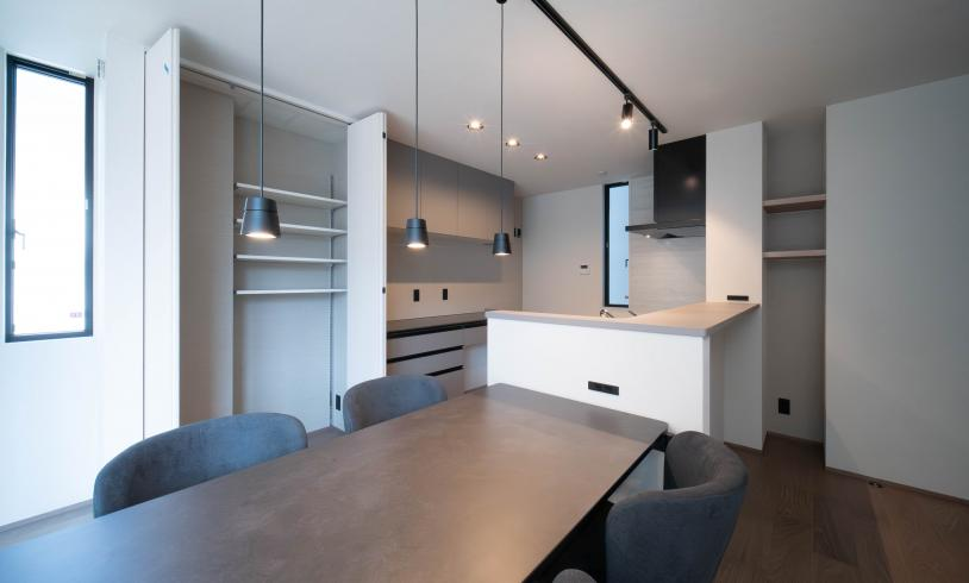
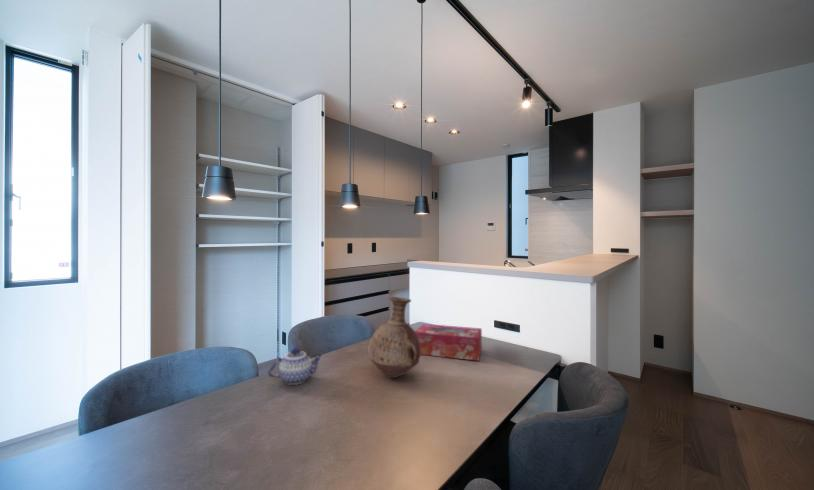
+ tissue box [414,323,483,362]
+ vase [367,296,421,379]
+ teapot [266,347,325,386]
